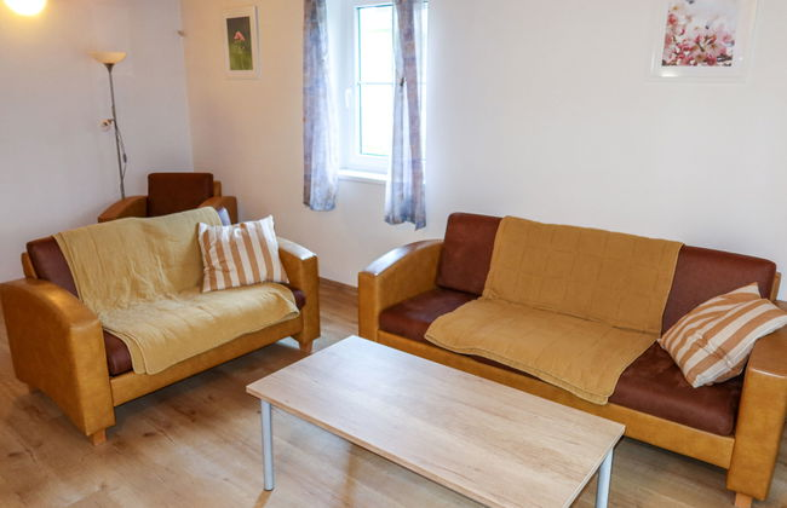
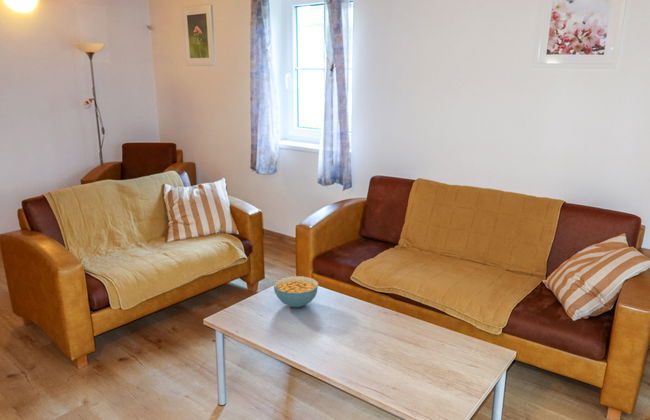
+ cereal bowl [273,275,319,308]
